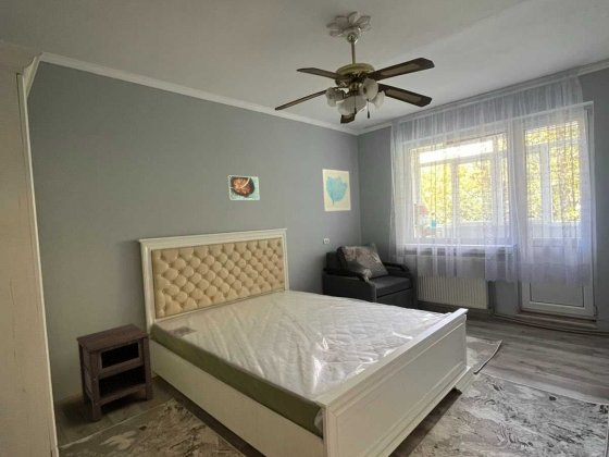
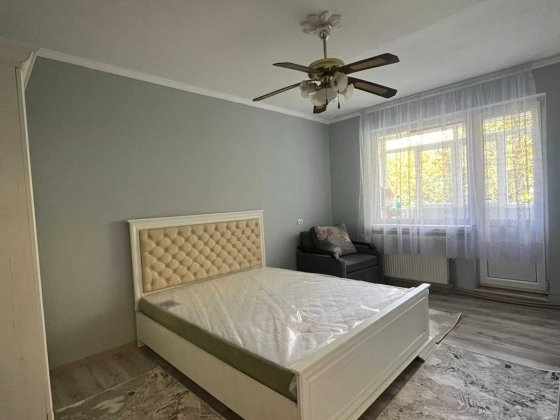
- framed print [226,174,260,201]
- nightstand [75,323,154,423]
- wall art [321,168,352,212]
